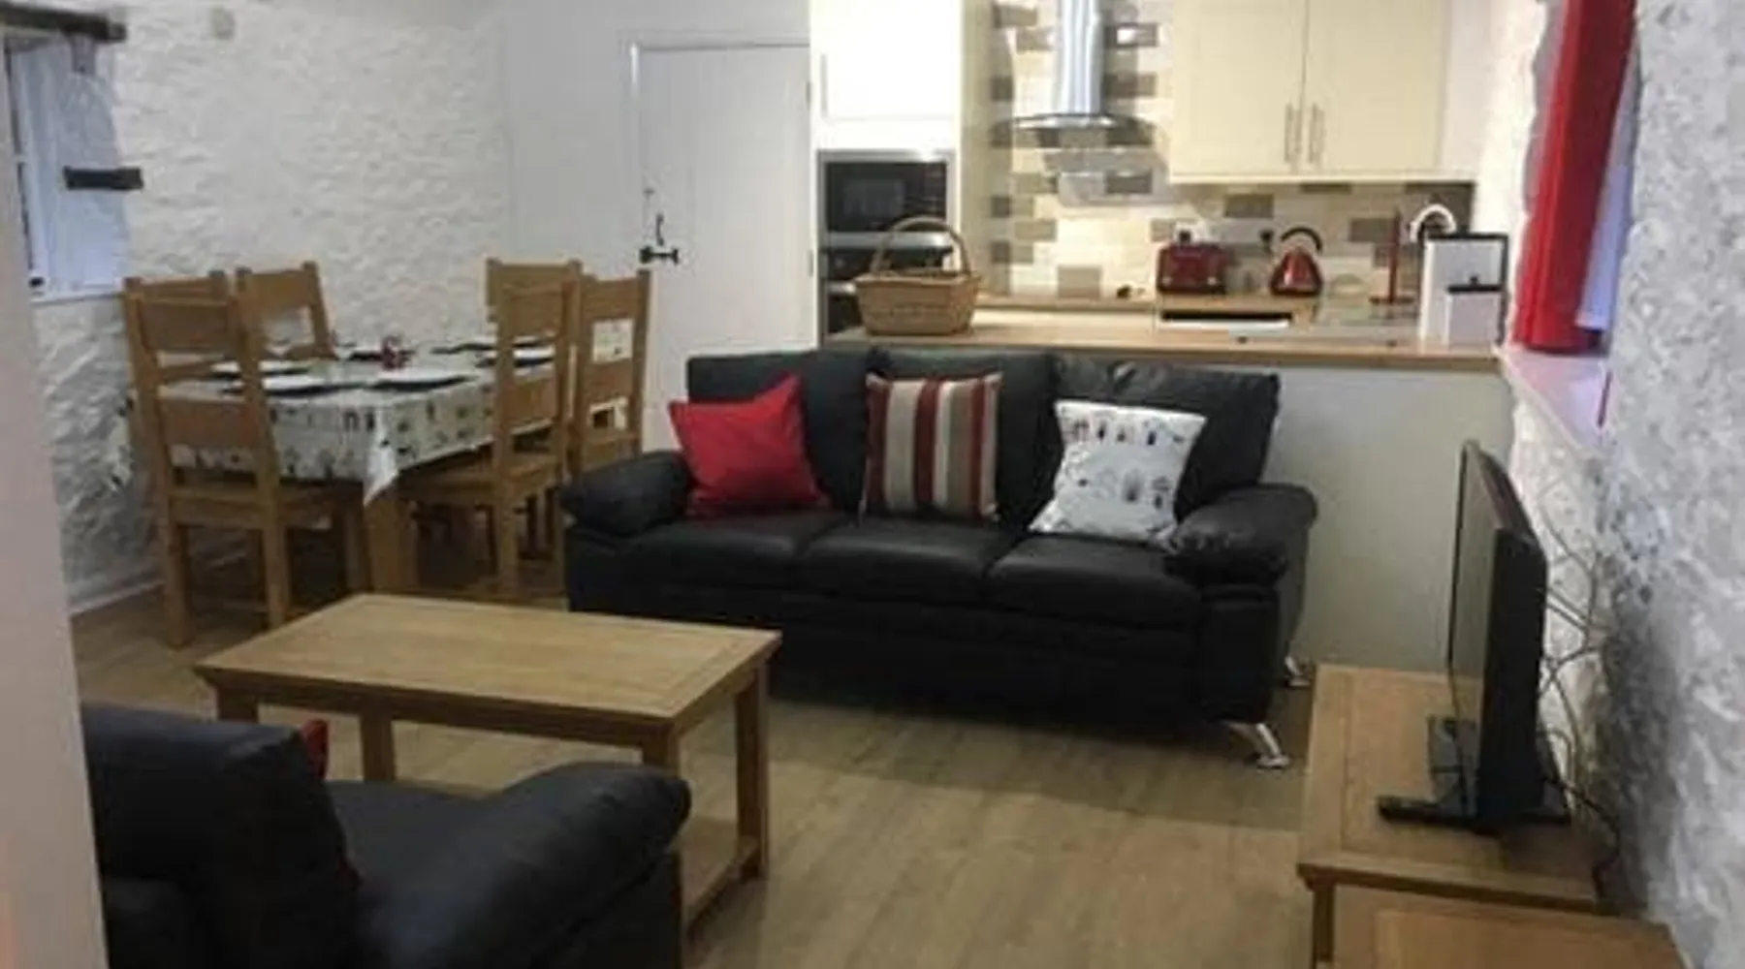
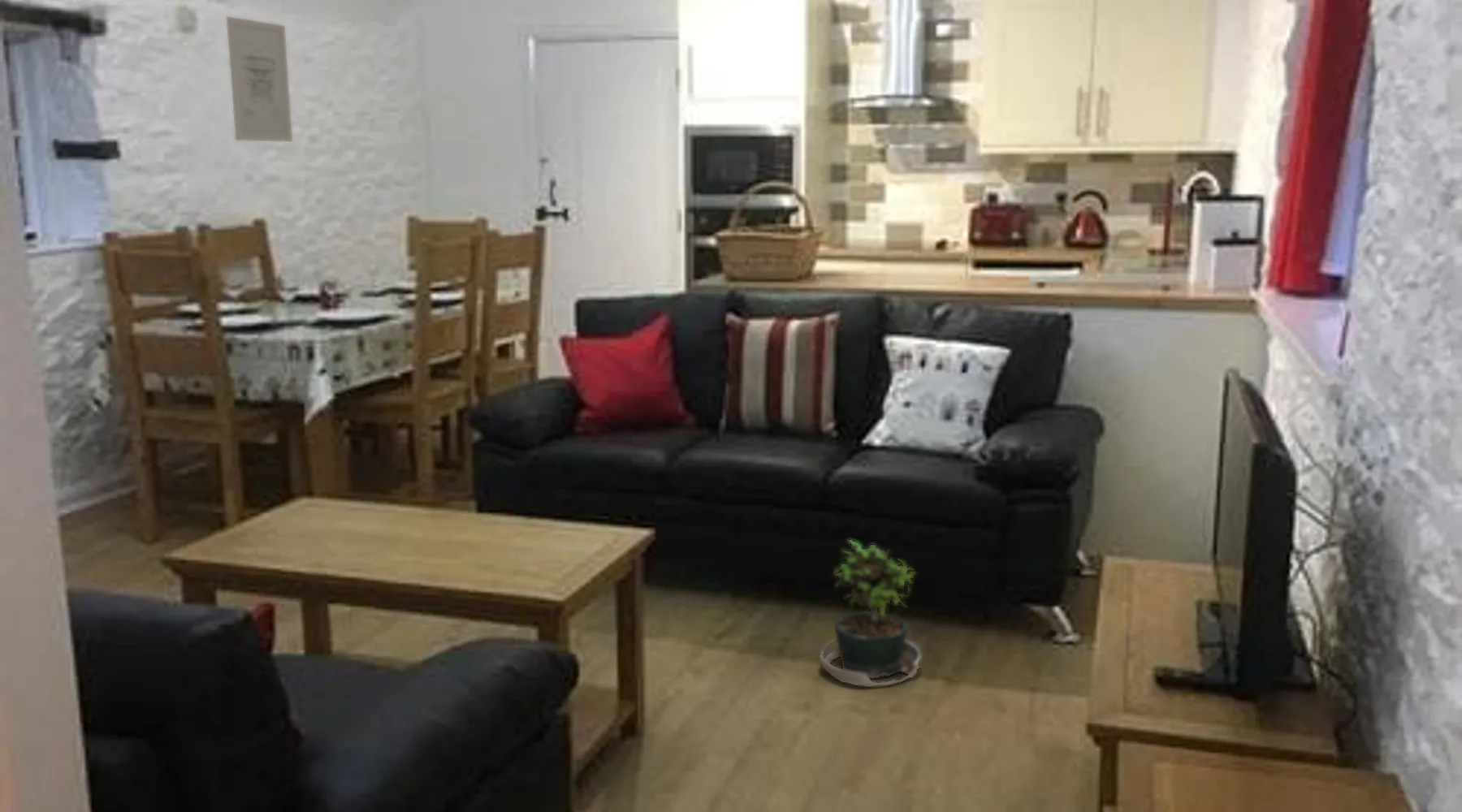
+ wall art [226,15,293,143]
+ potted plant [818,539,922,688]
